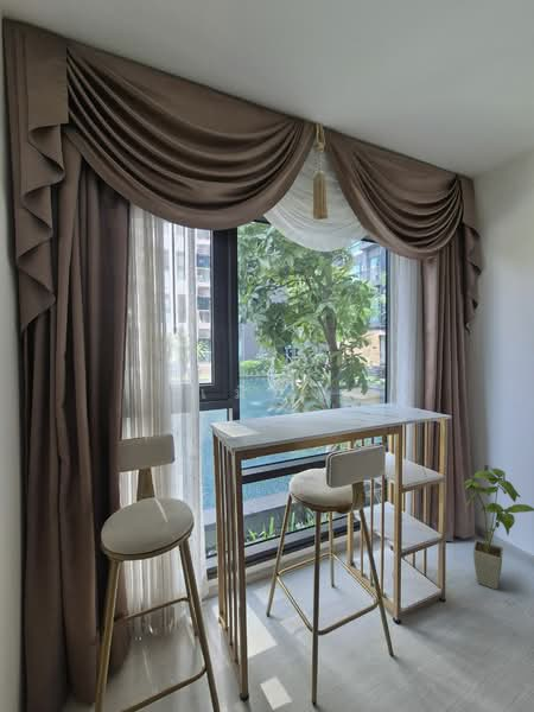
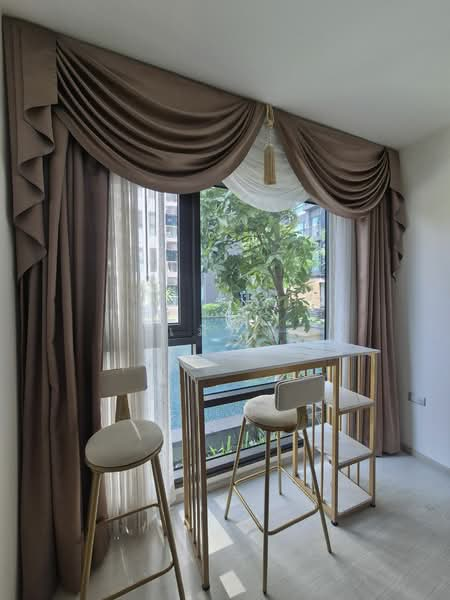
- house plant [462,468,534,591]
